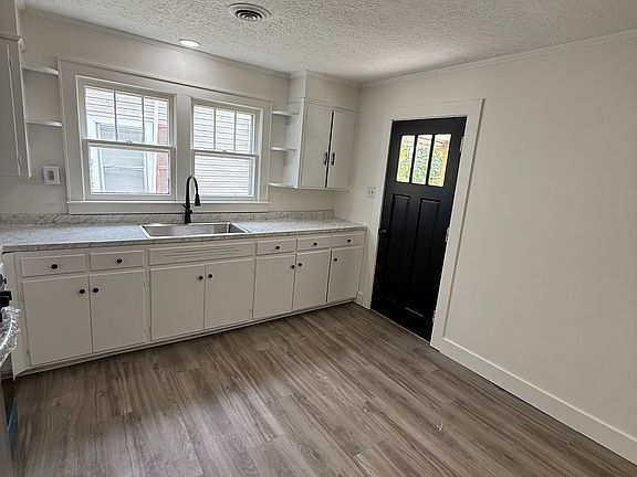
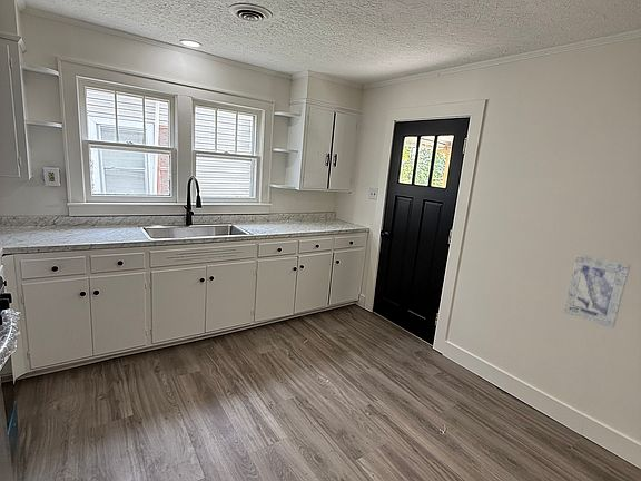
+ wall art [563,253,631,330]
